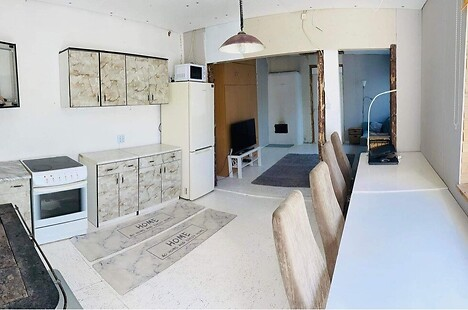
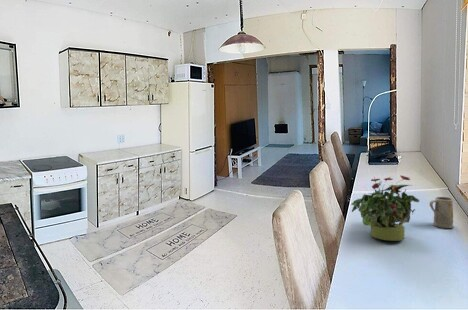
+ mug [429,196,455,229]
+ potted plant [350,174,420,242]
